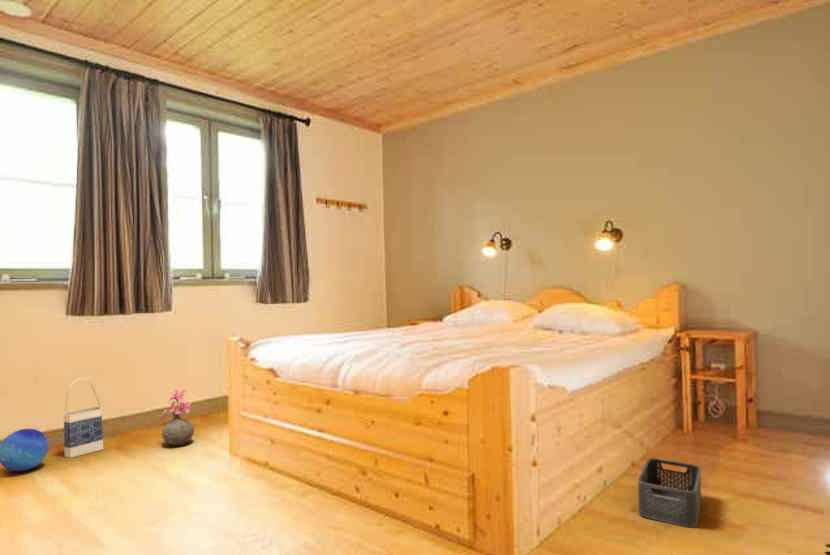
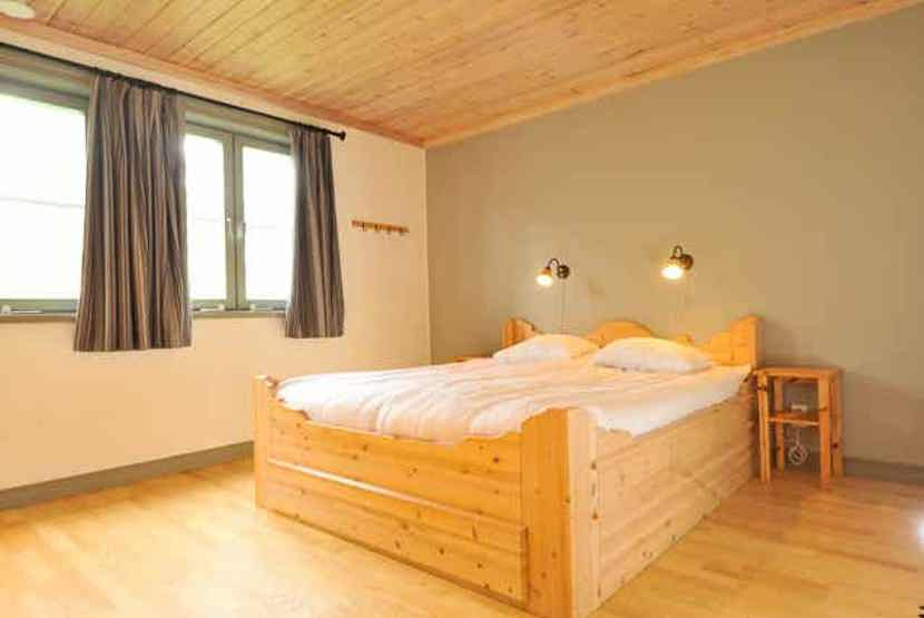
- bag [63,377,104,459]
- vase [159,389,195,447]
- decorative ball [0,428,50,472]
- storage bin [637,457,702,528]
